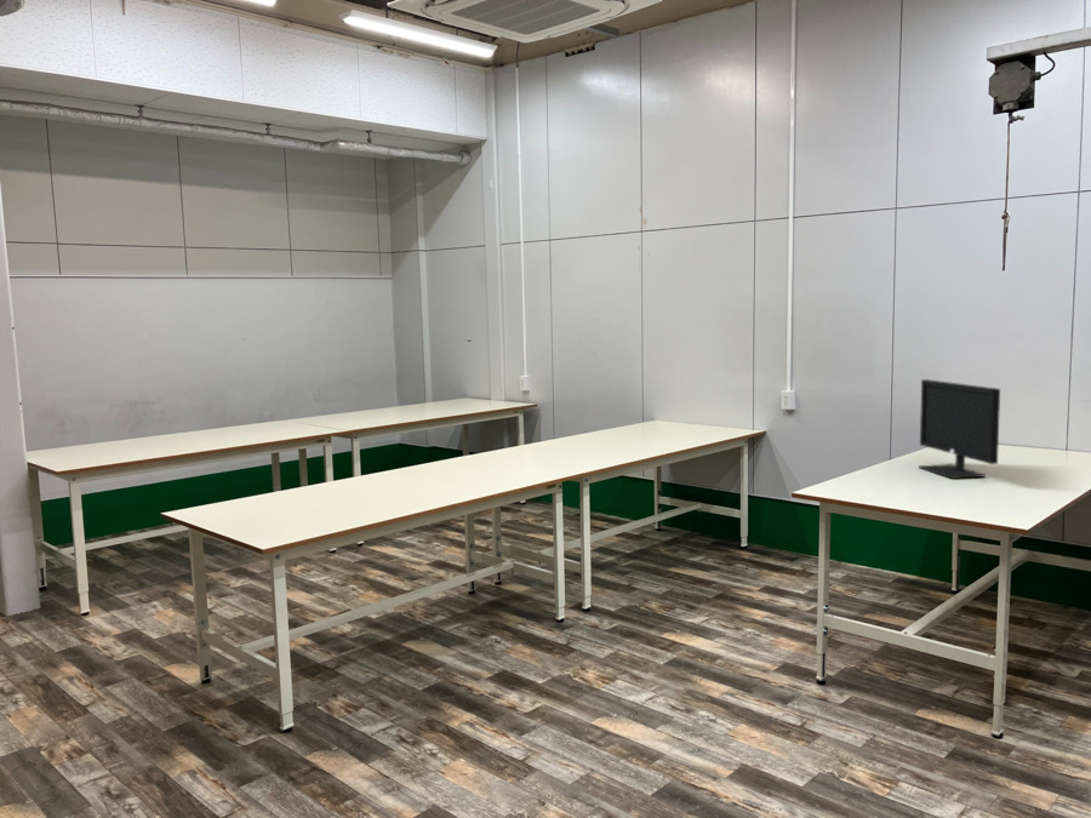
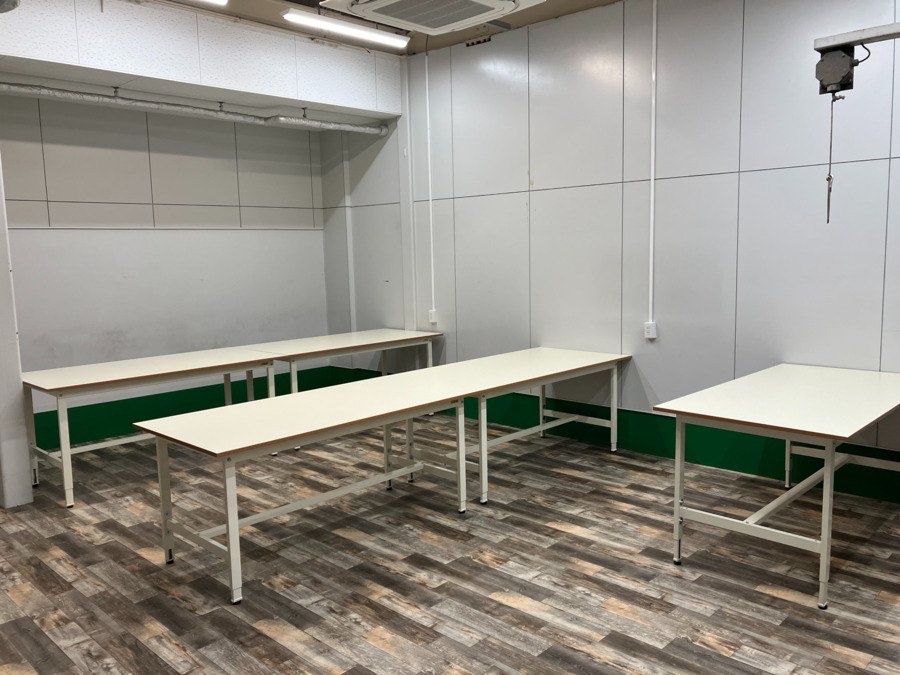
- monitor [918,378,1001,480]
